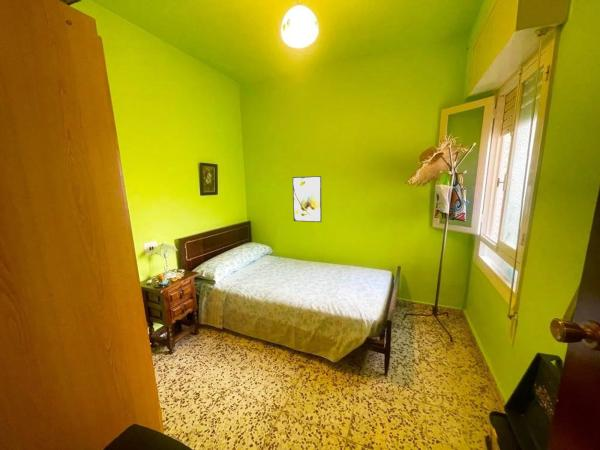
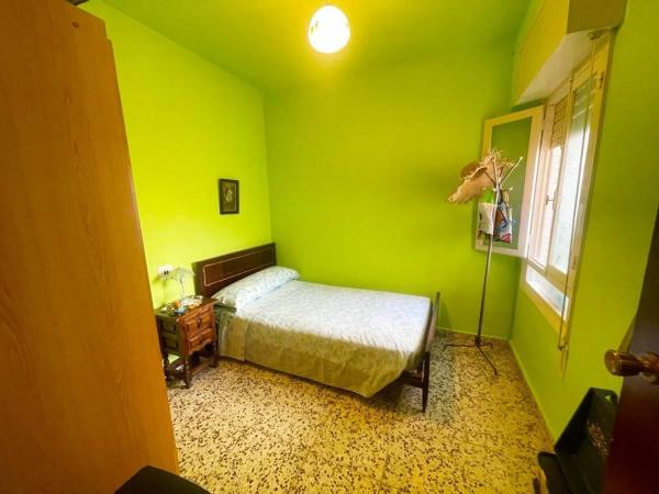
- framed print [292,175,323,223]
